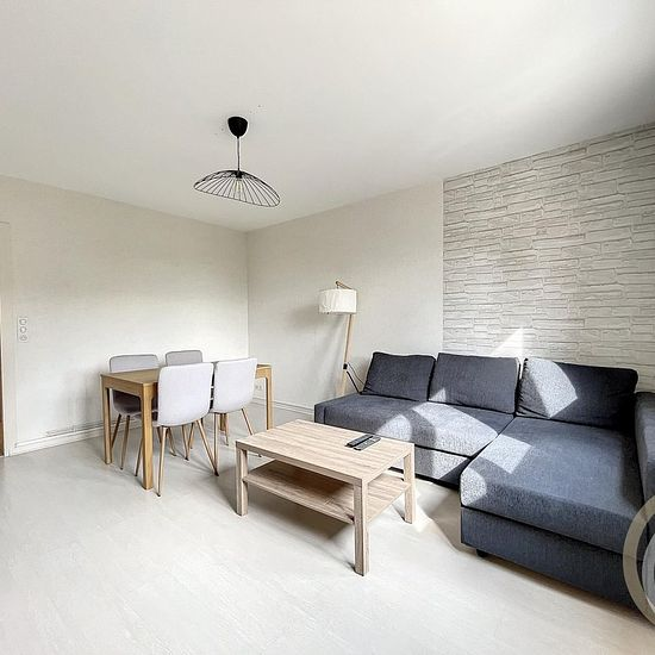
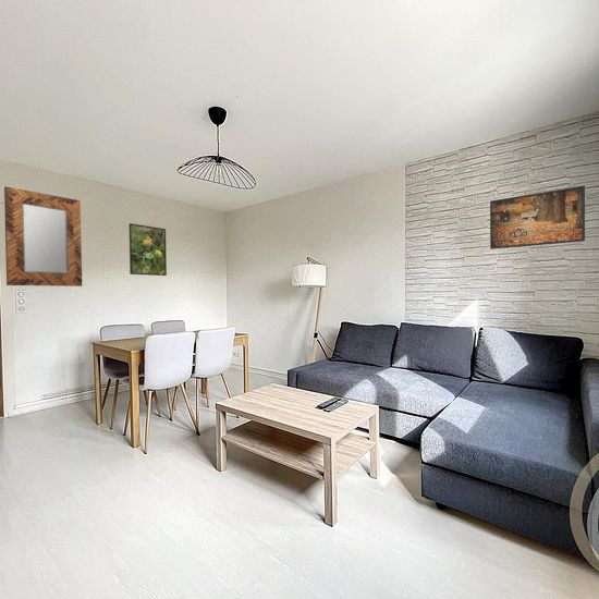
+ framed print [489,184,586,250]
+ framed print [127,222,168,277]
+ home mirror [3,185,83,288]
